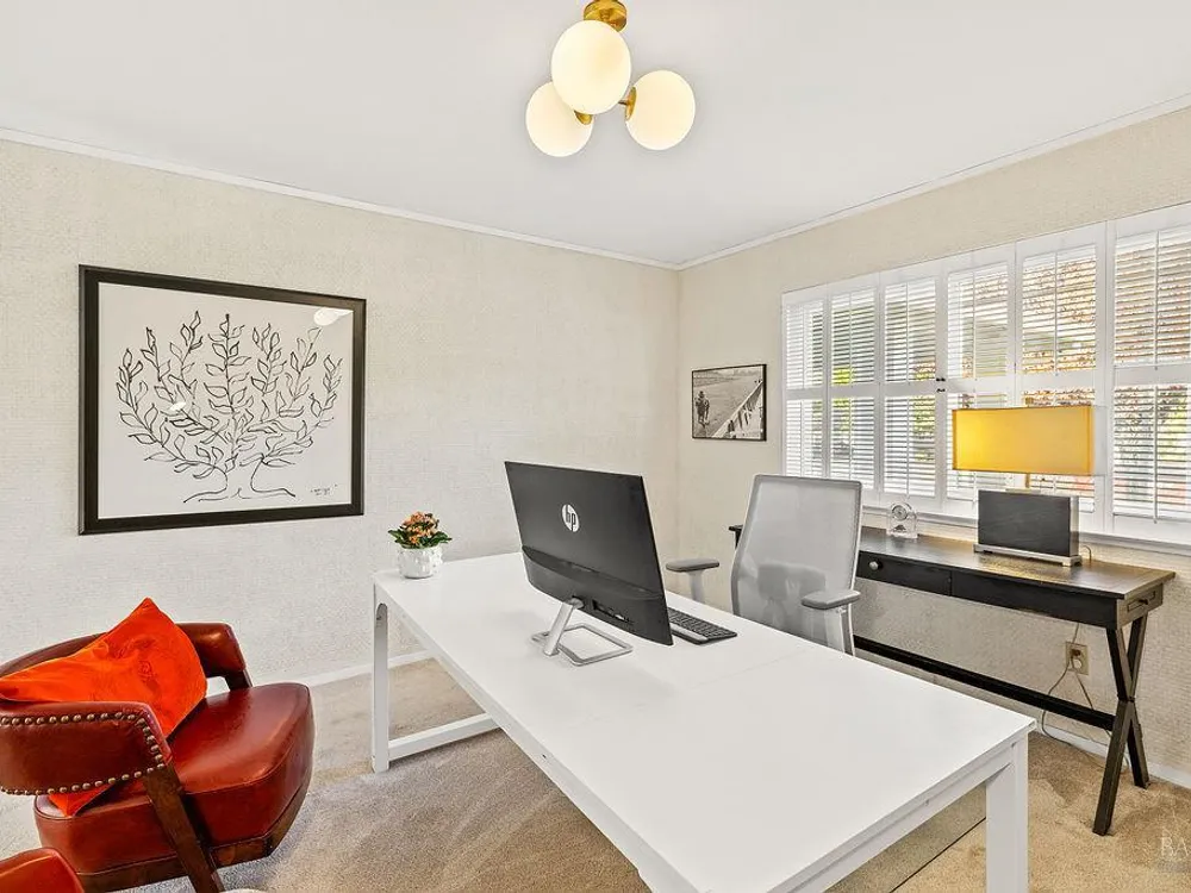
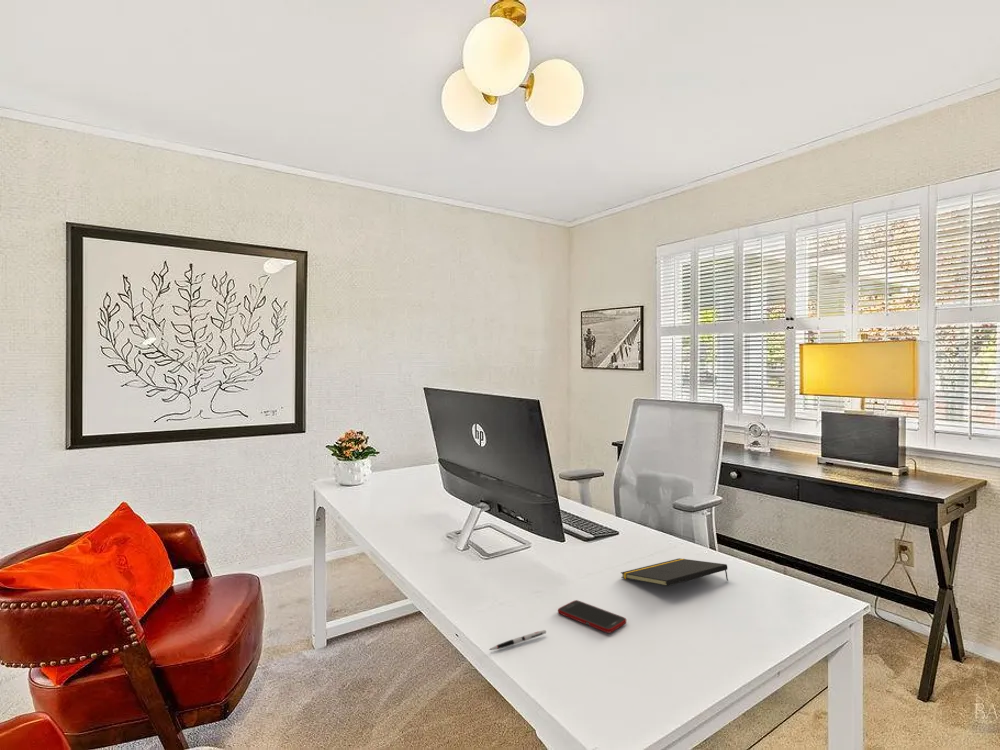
+ pen [488,629,547,651]
+ notepad [620,557,729,587]
+ cell phone [557,599,627,634]
